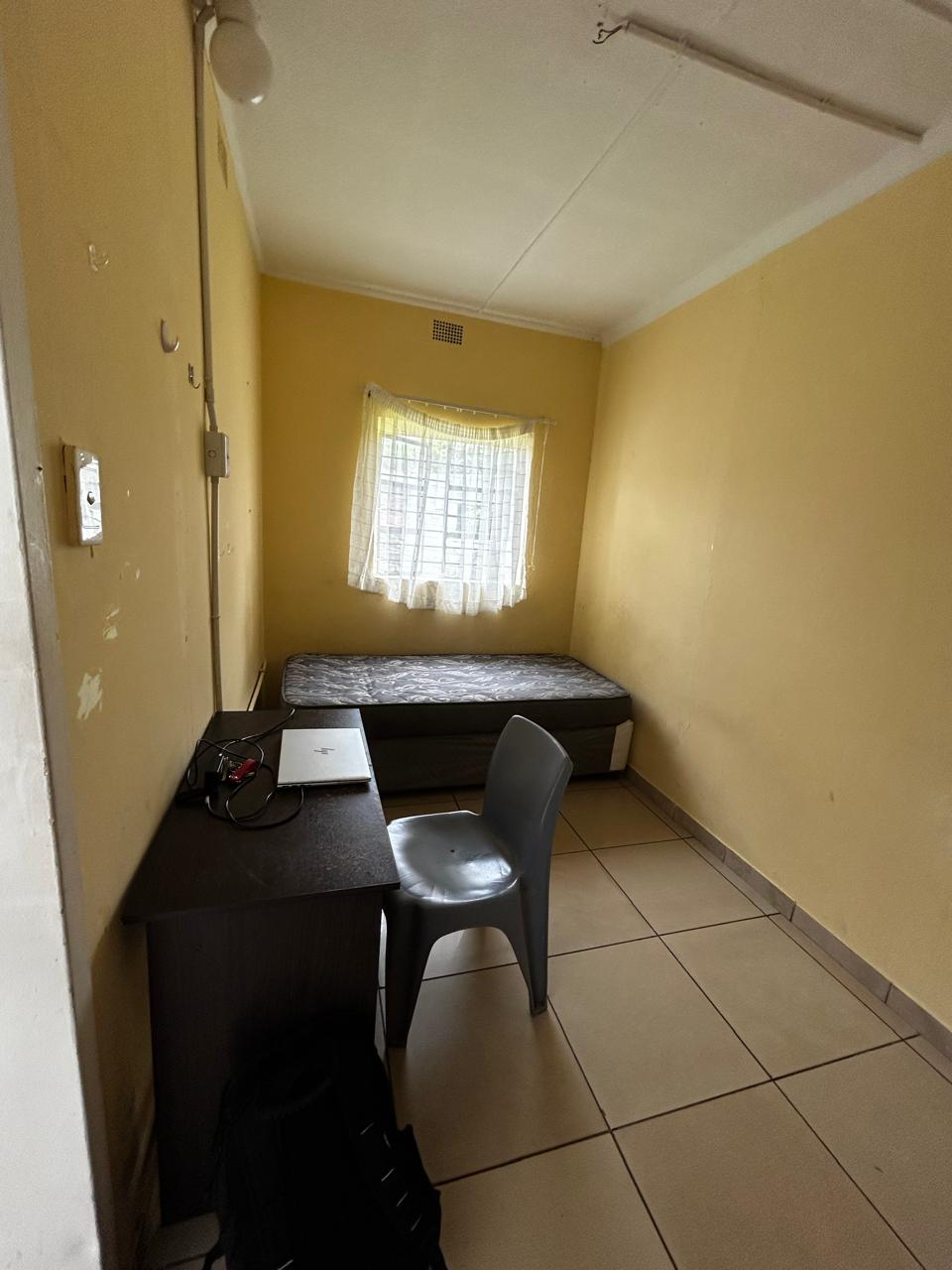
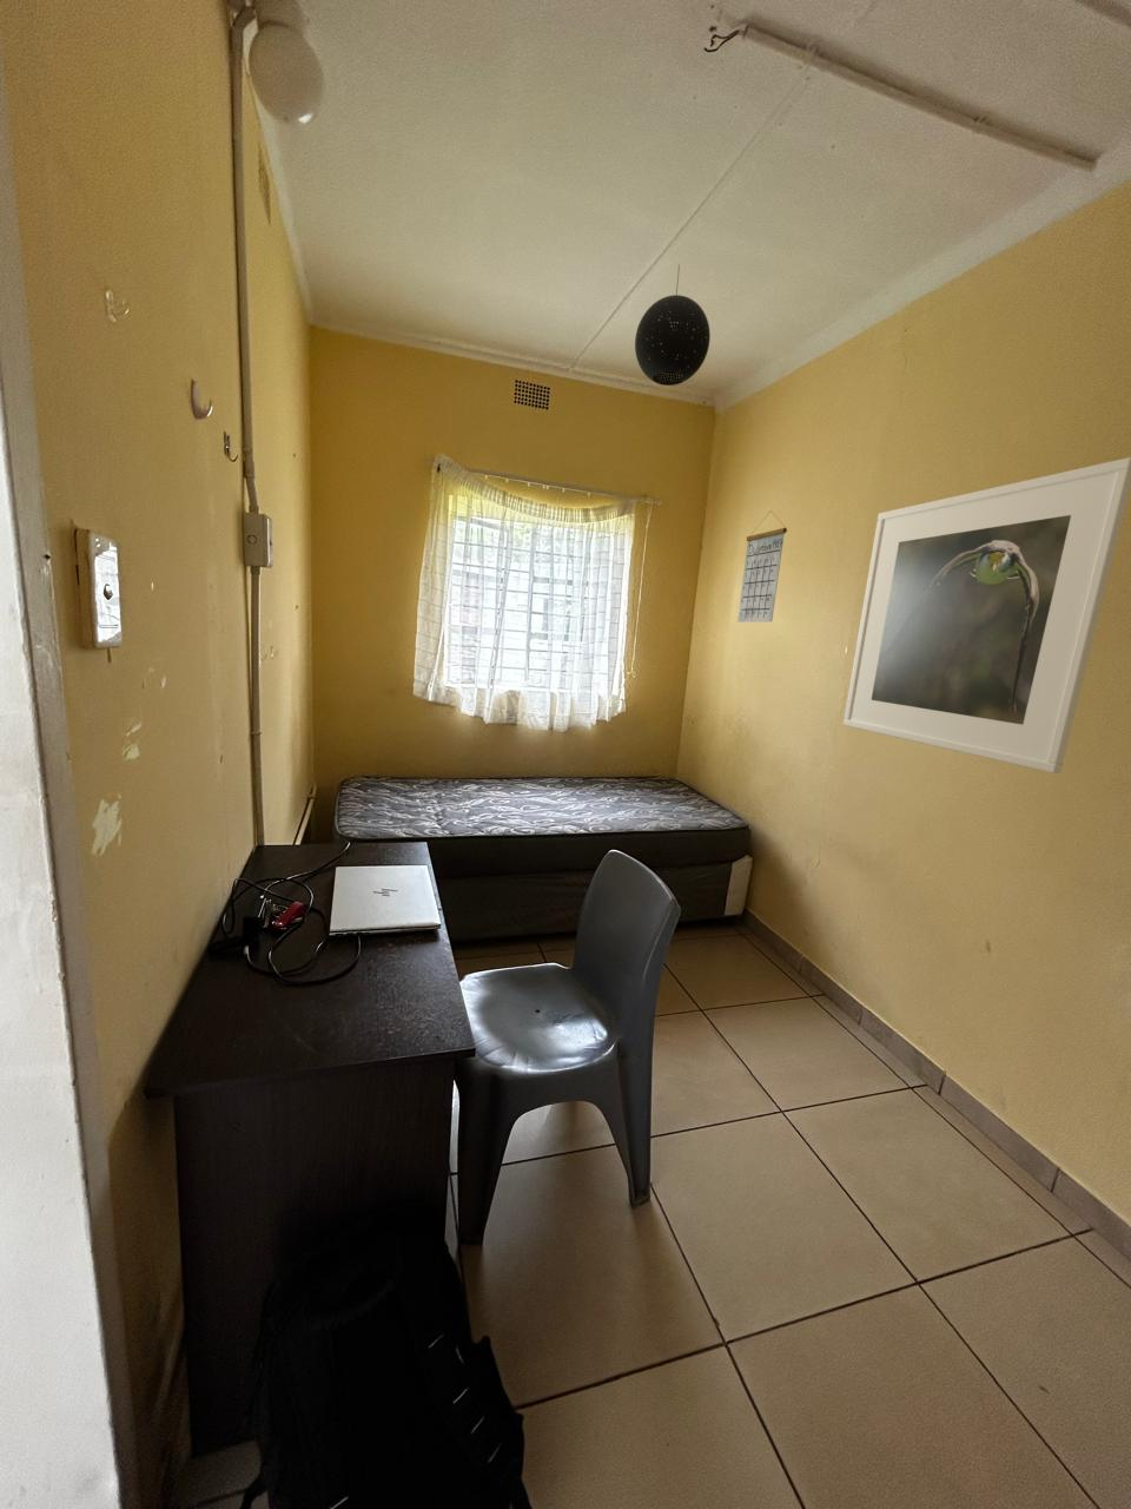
+ pendant light [634,263,712,386]
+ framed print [842,456,1131,775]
+ calendar [737,511,788,623]
